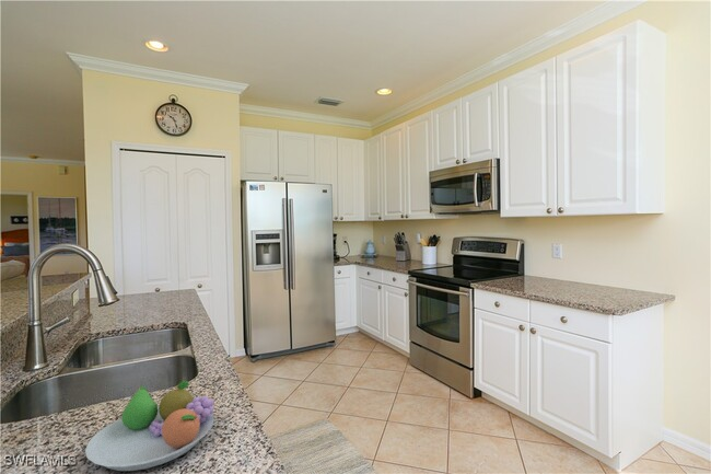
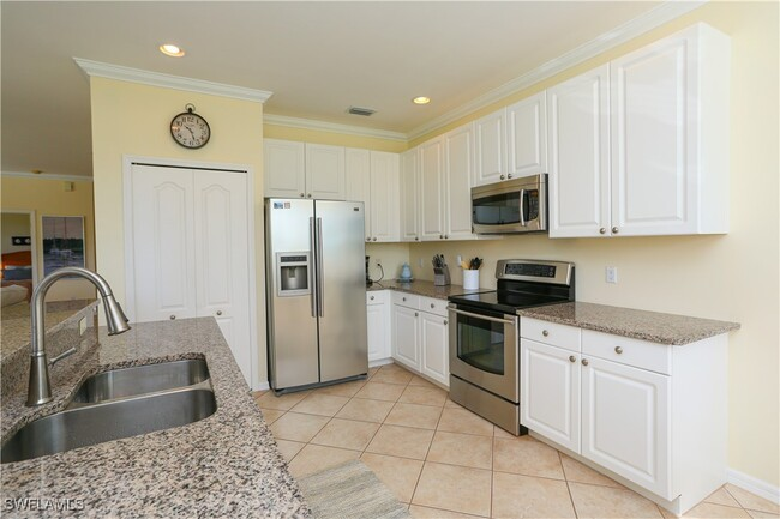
- fruit bowl [84,380,215,472]
